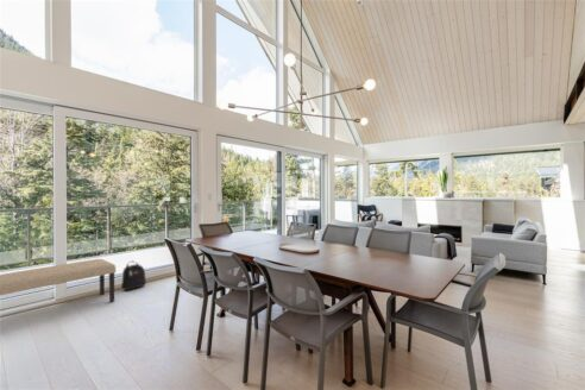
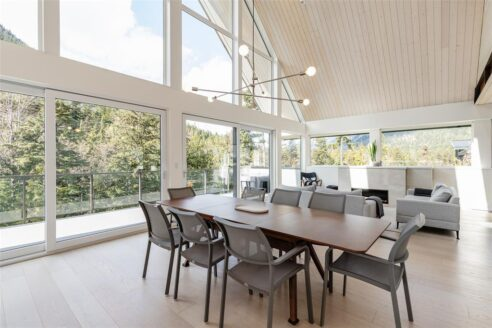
- bench [0,258,117,303]
- backpack [120,260,147,291]
